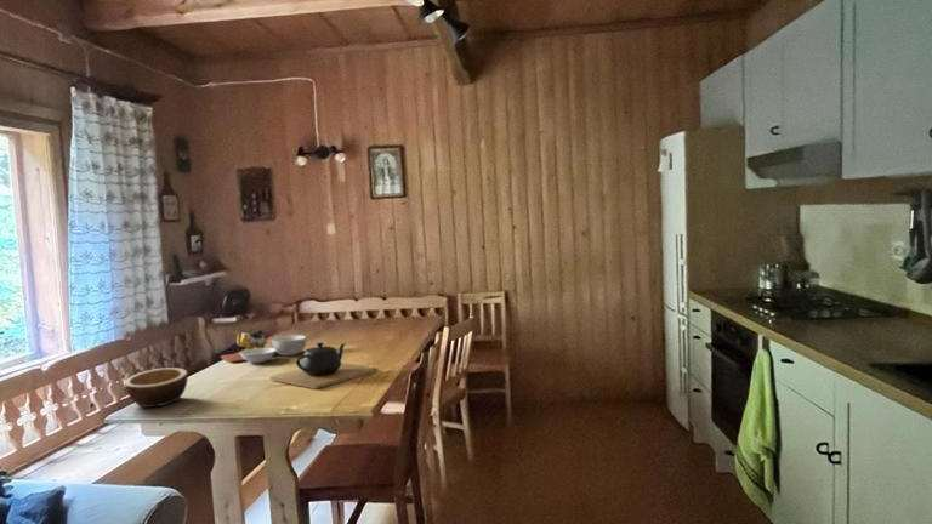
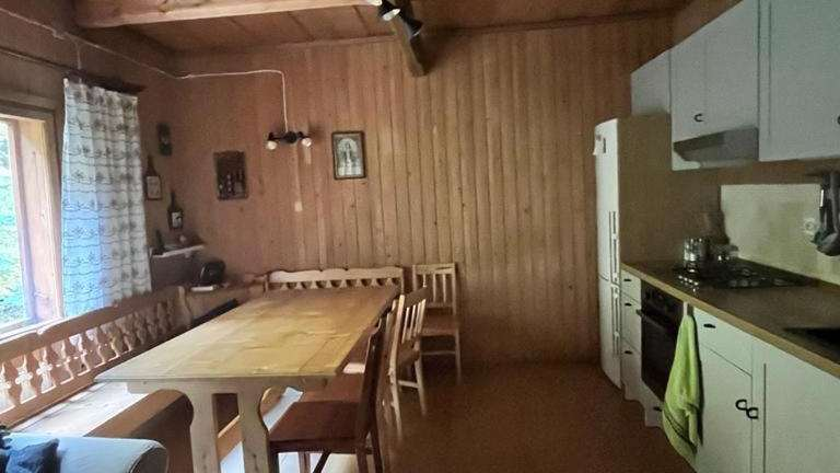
- teapot [269,342,379,389]
- bowl [123,366,189,409]
- cutting board [220,330,307,364]
